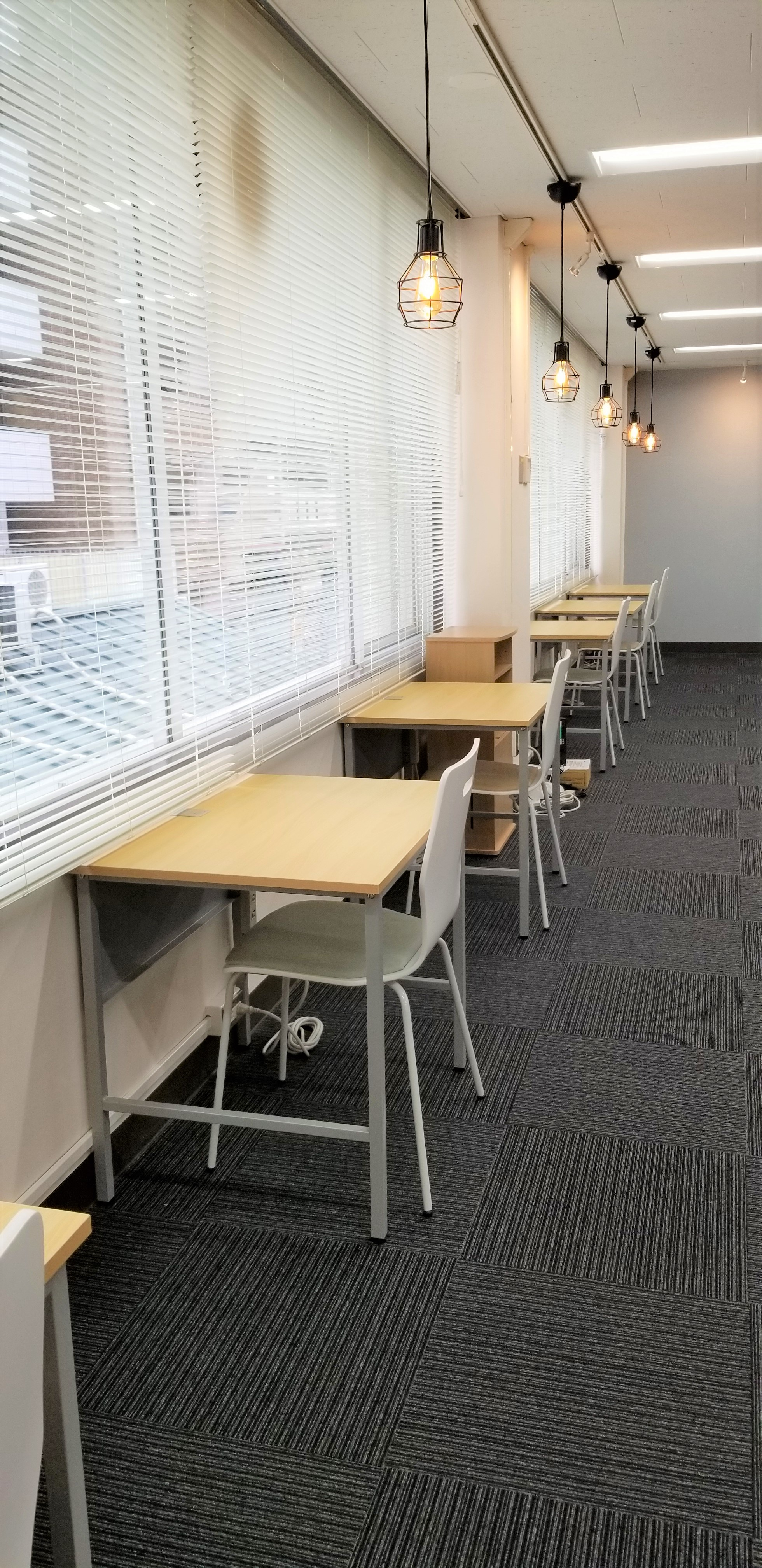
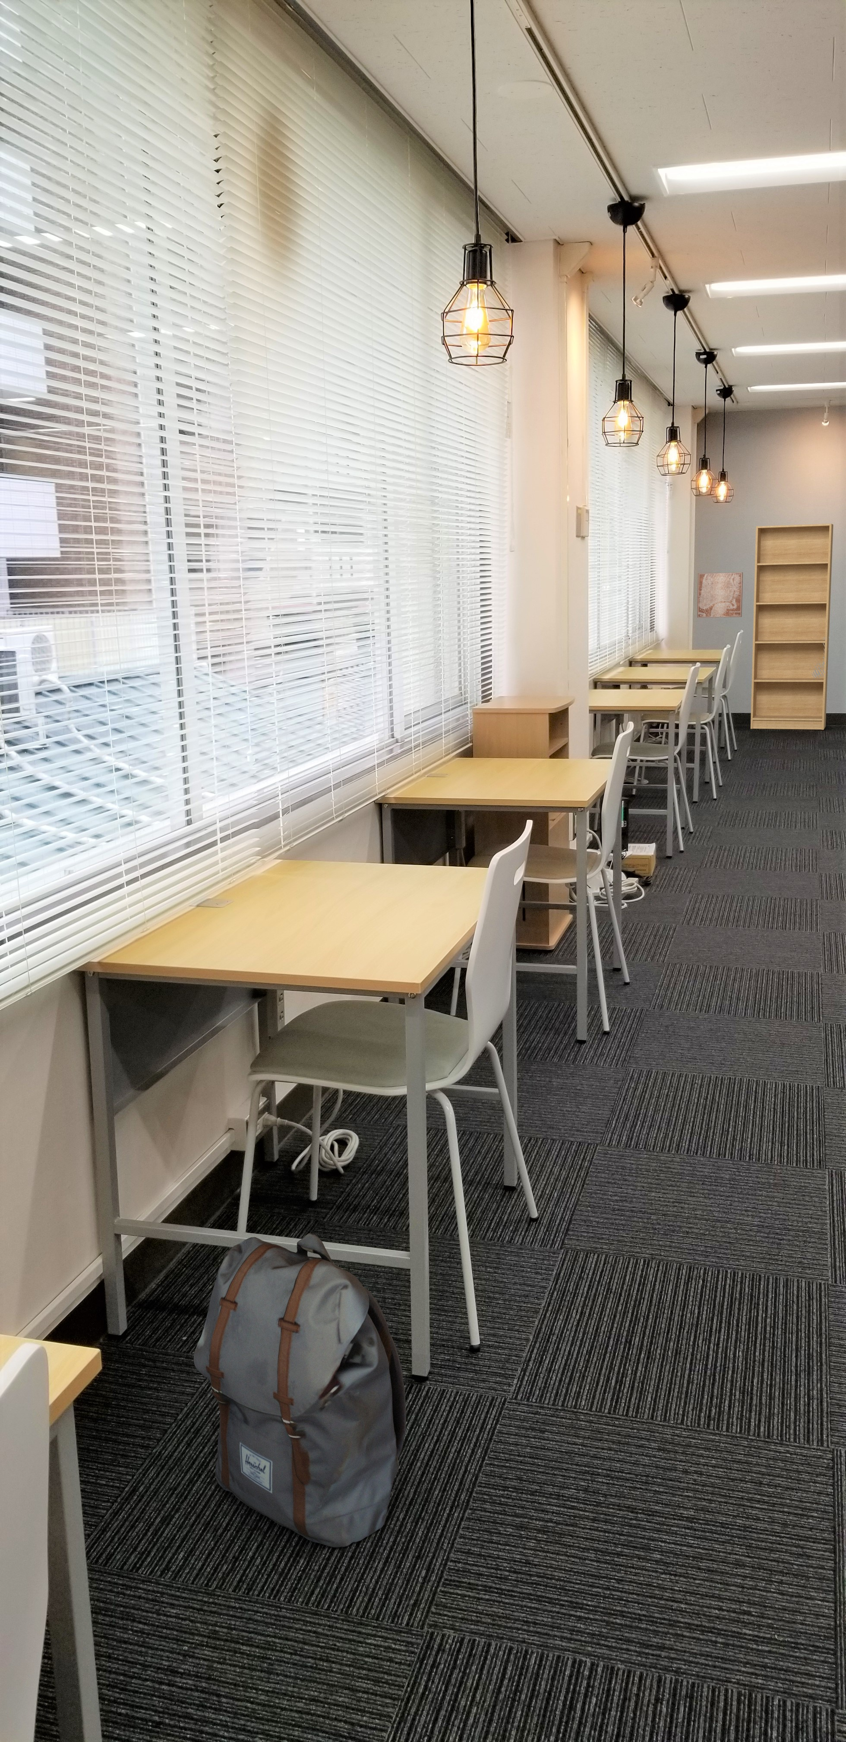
+ backpack [193,1233,406,1548]
+ wall art [696,572,743,618]
+ bookshelf [751,523,834,730]
